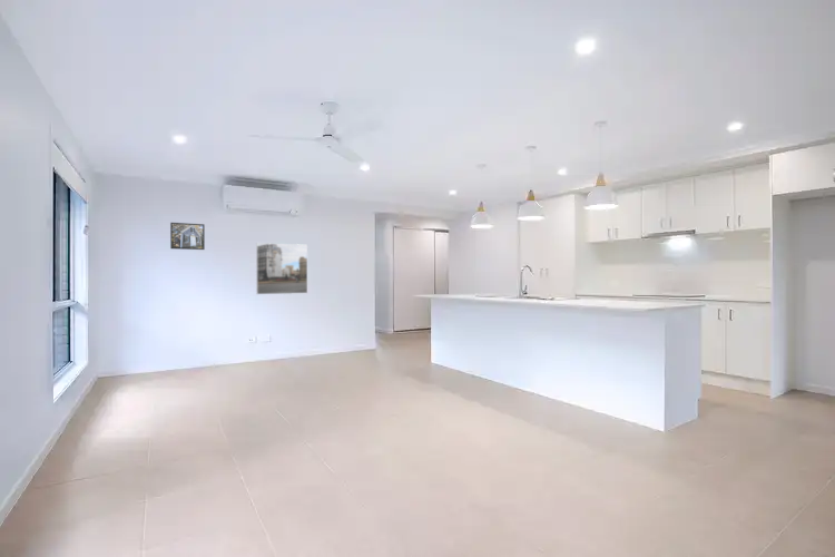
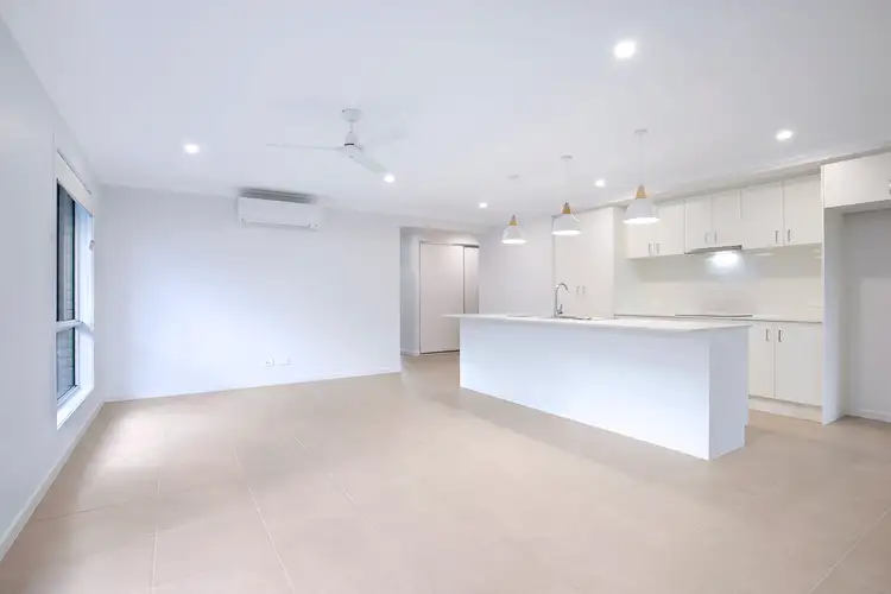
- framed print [169,222,206,251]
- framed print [255,242,308,295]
